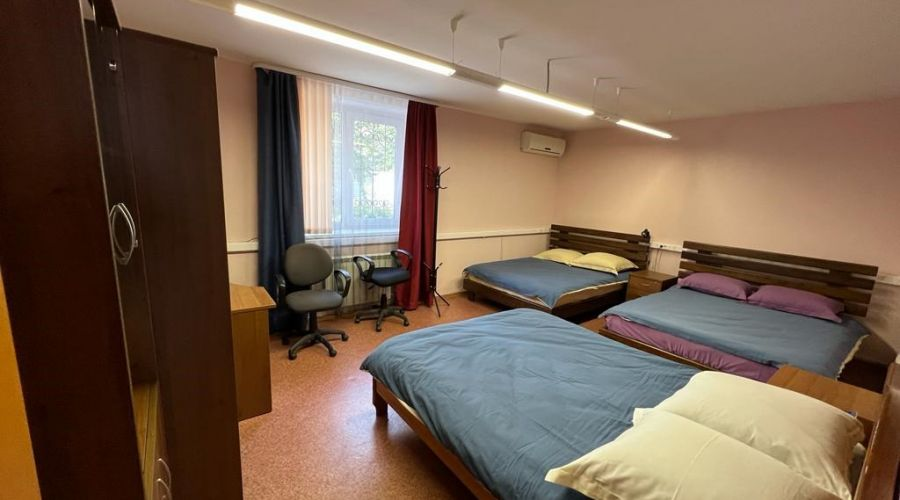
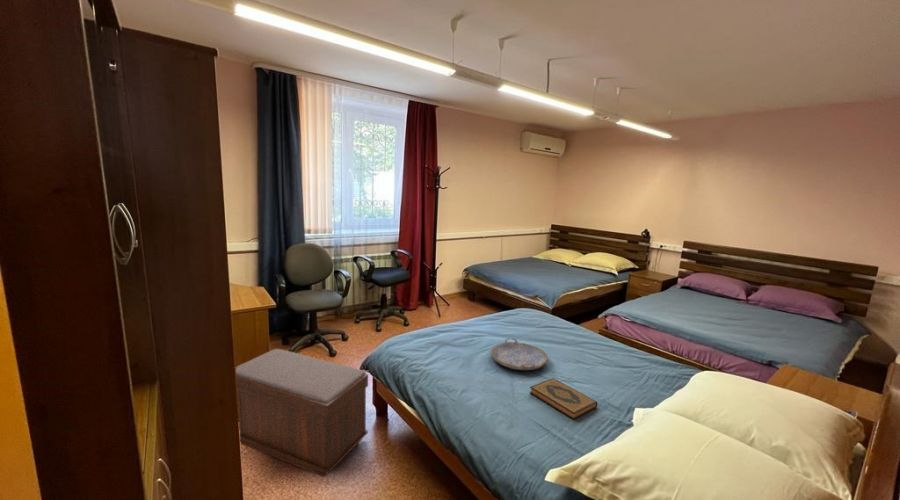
+ serving tray [489,337,549,371]
+ bench [235,348,369,478]
+ hardback book [529,377,598,421]
